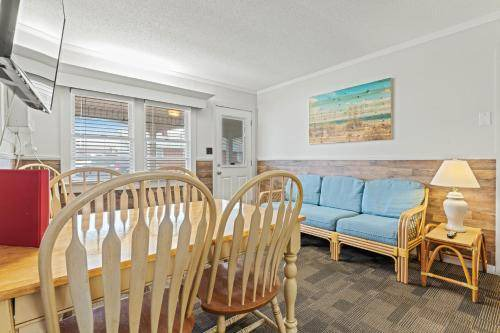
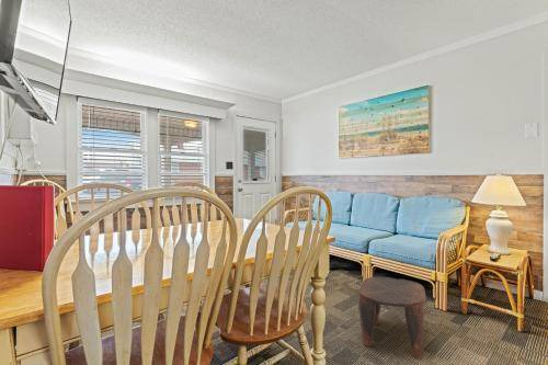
+ stool [357,276,426,361]
